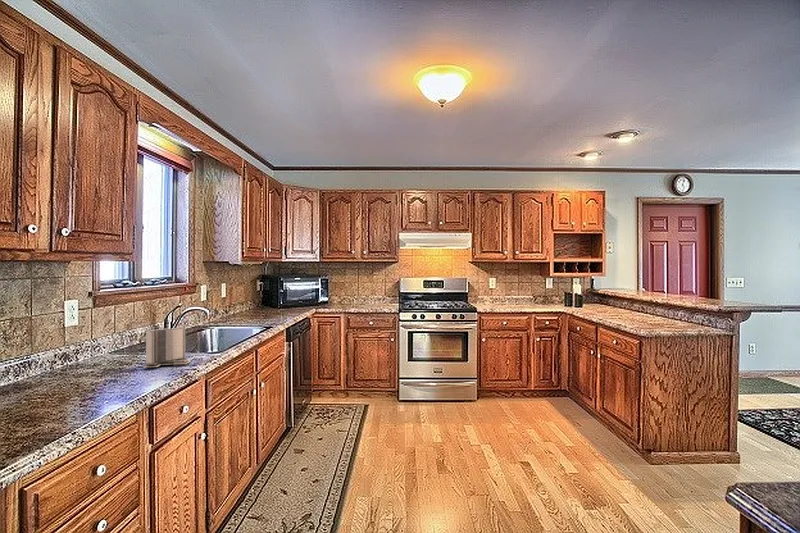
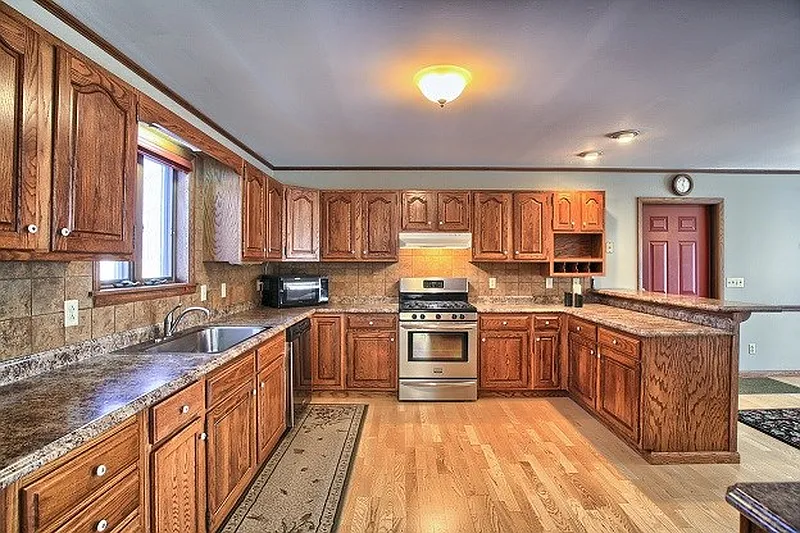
- architectural model [143,326,192,369]
